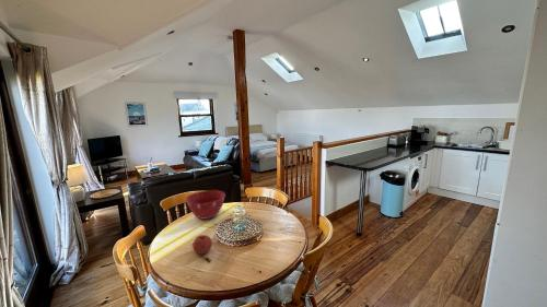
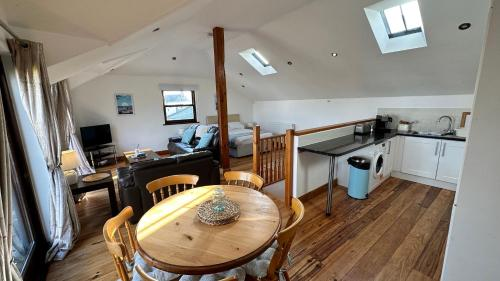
- mixing bowl [185,189,226,221]
- fruit [191,234,213,256]
